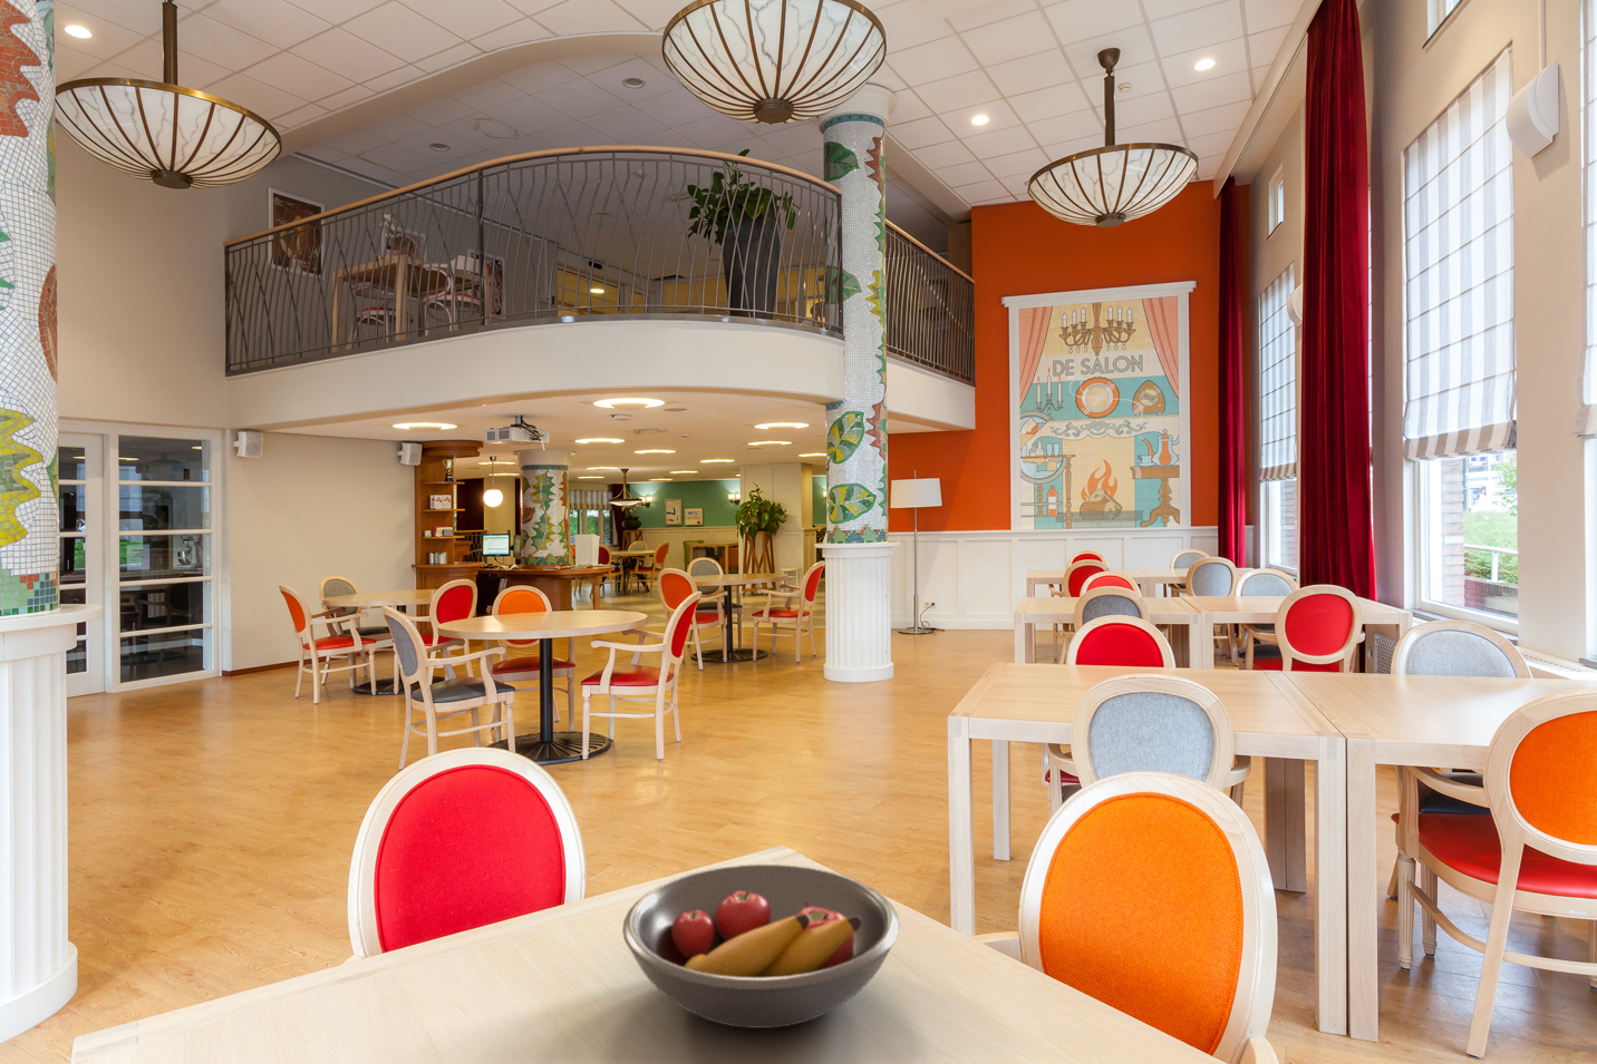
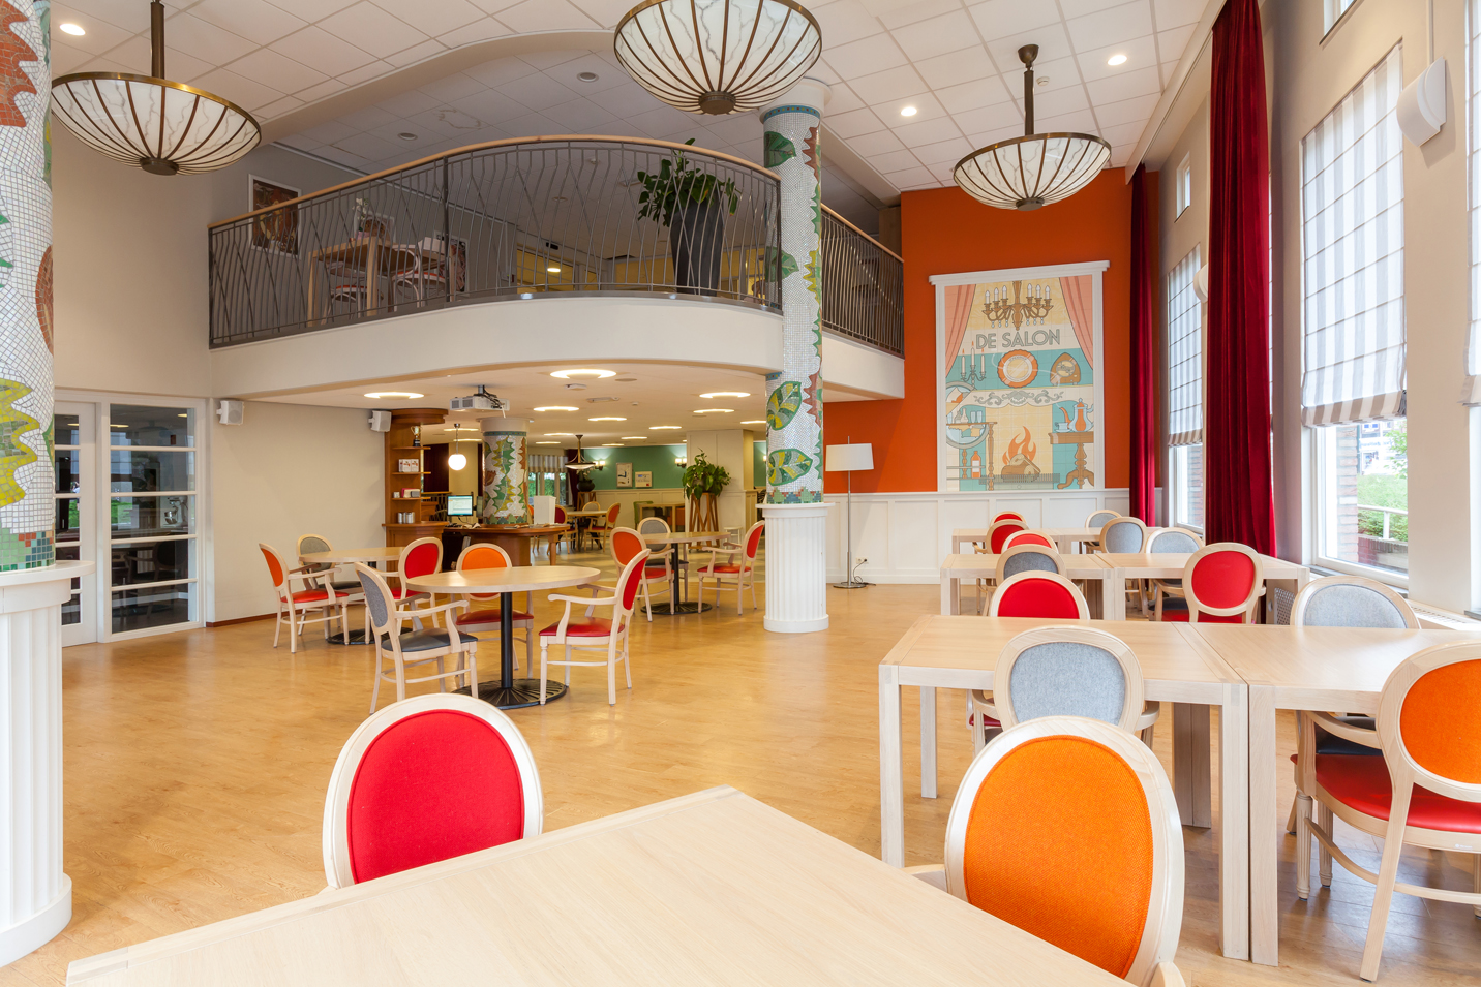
- fruit bowl [621,863,901,1030]
